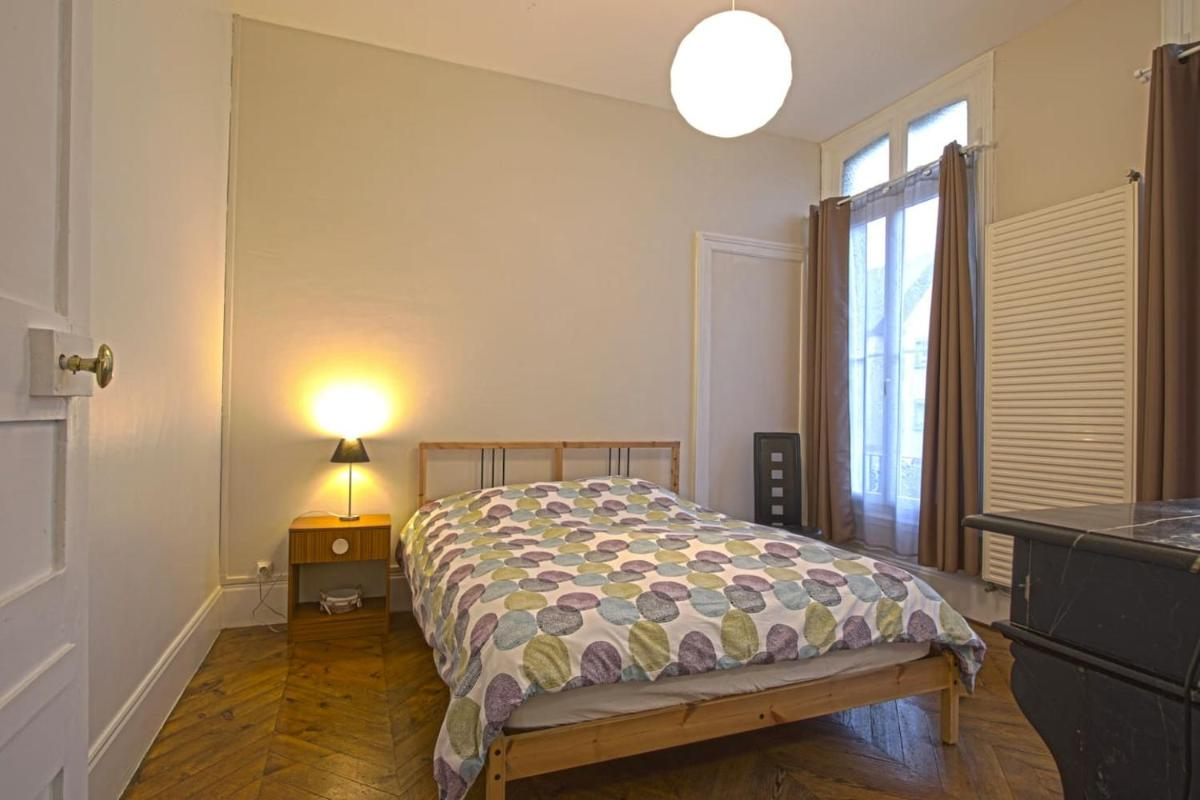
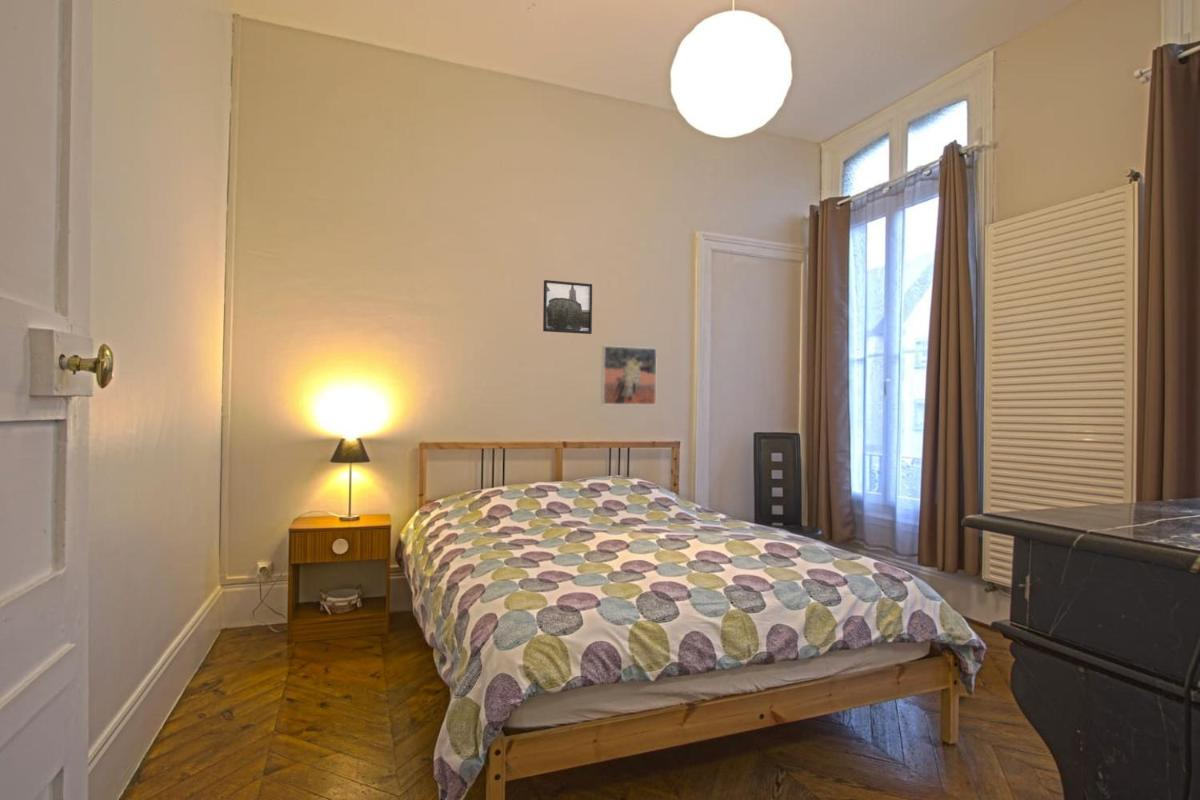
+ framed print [542,279,593,335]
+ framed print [600,345,658,406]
